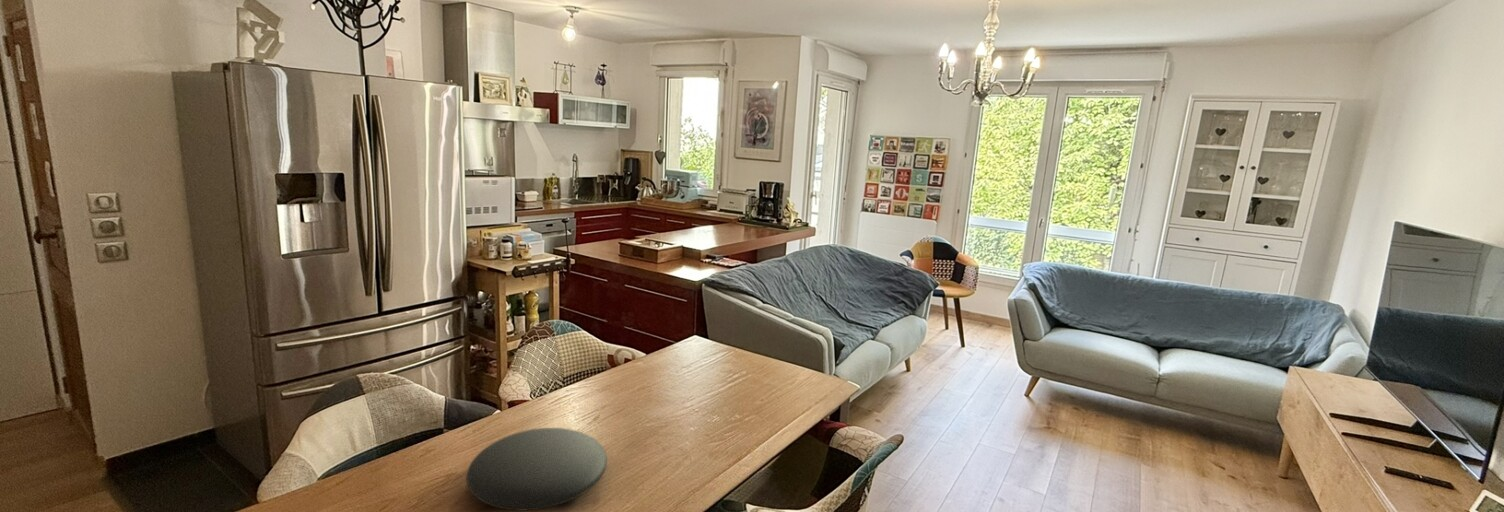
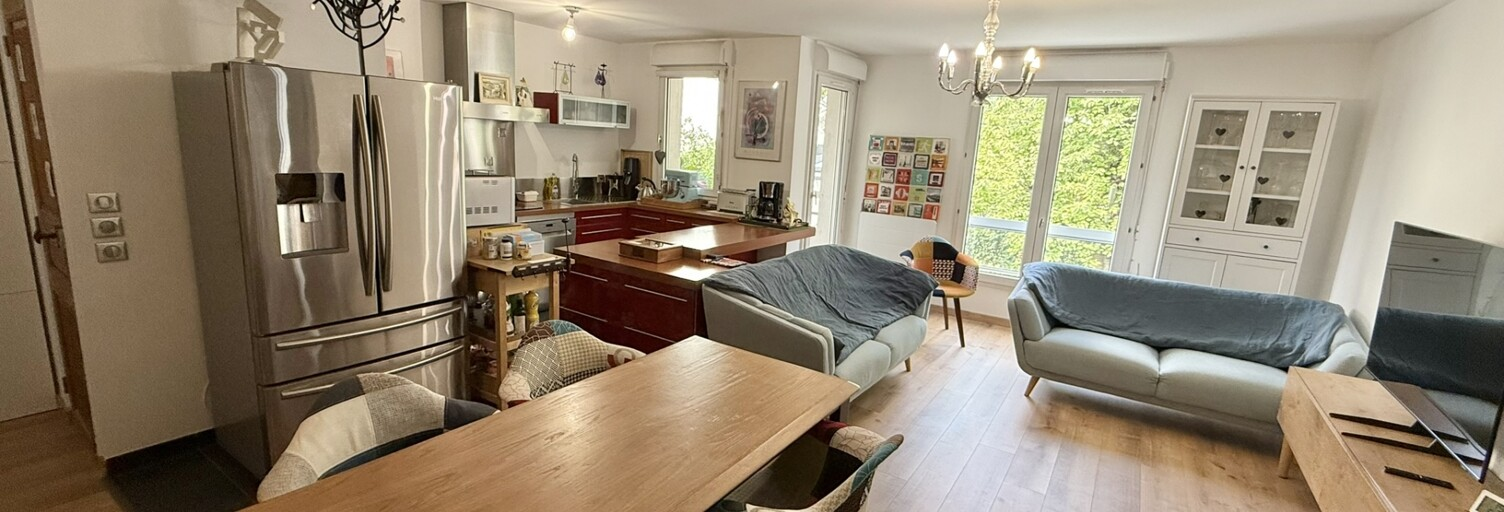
- plate [465,427,608,512]
